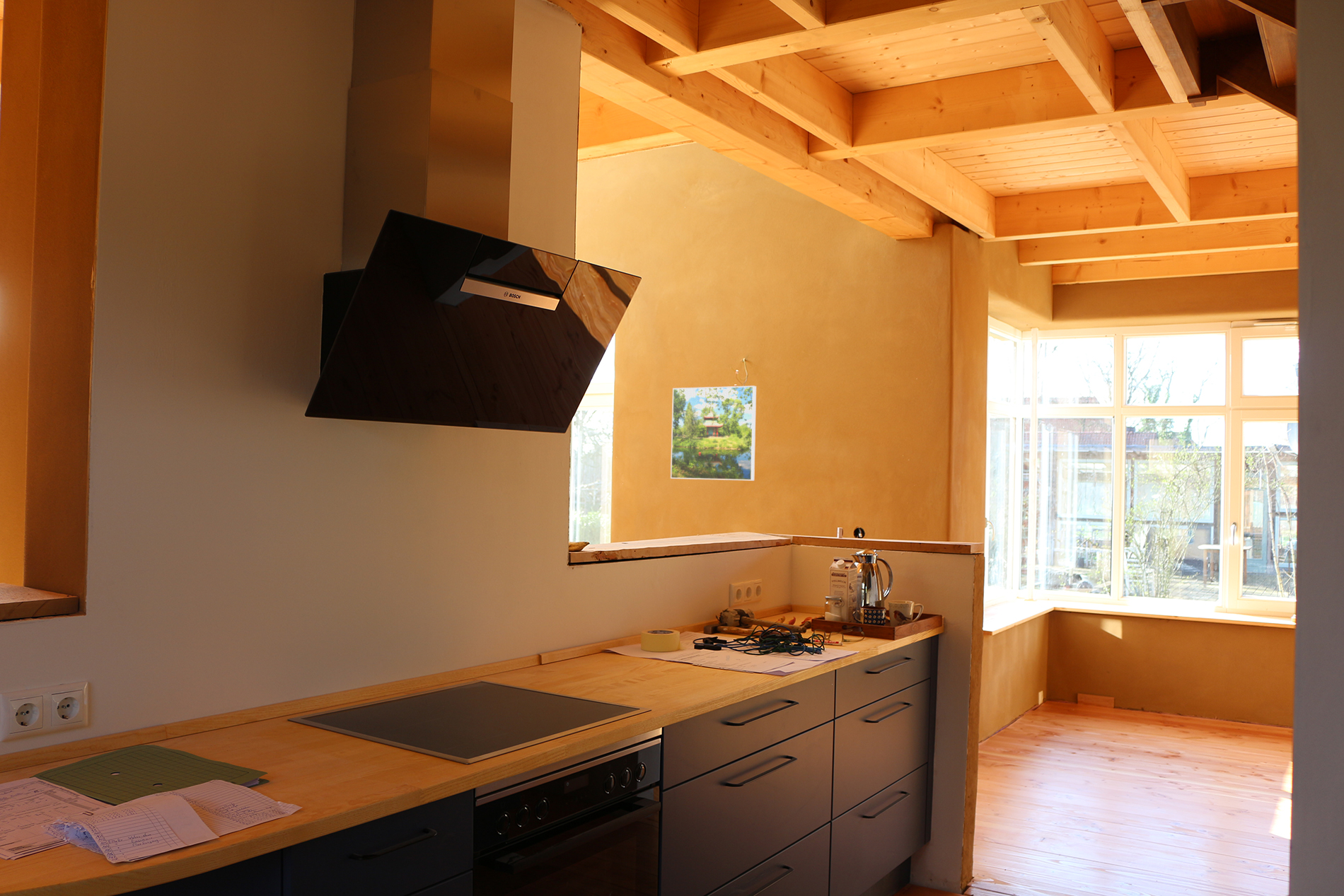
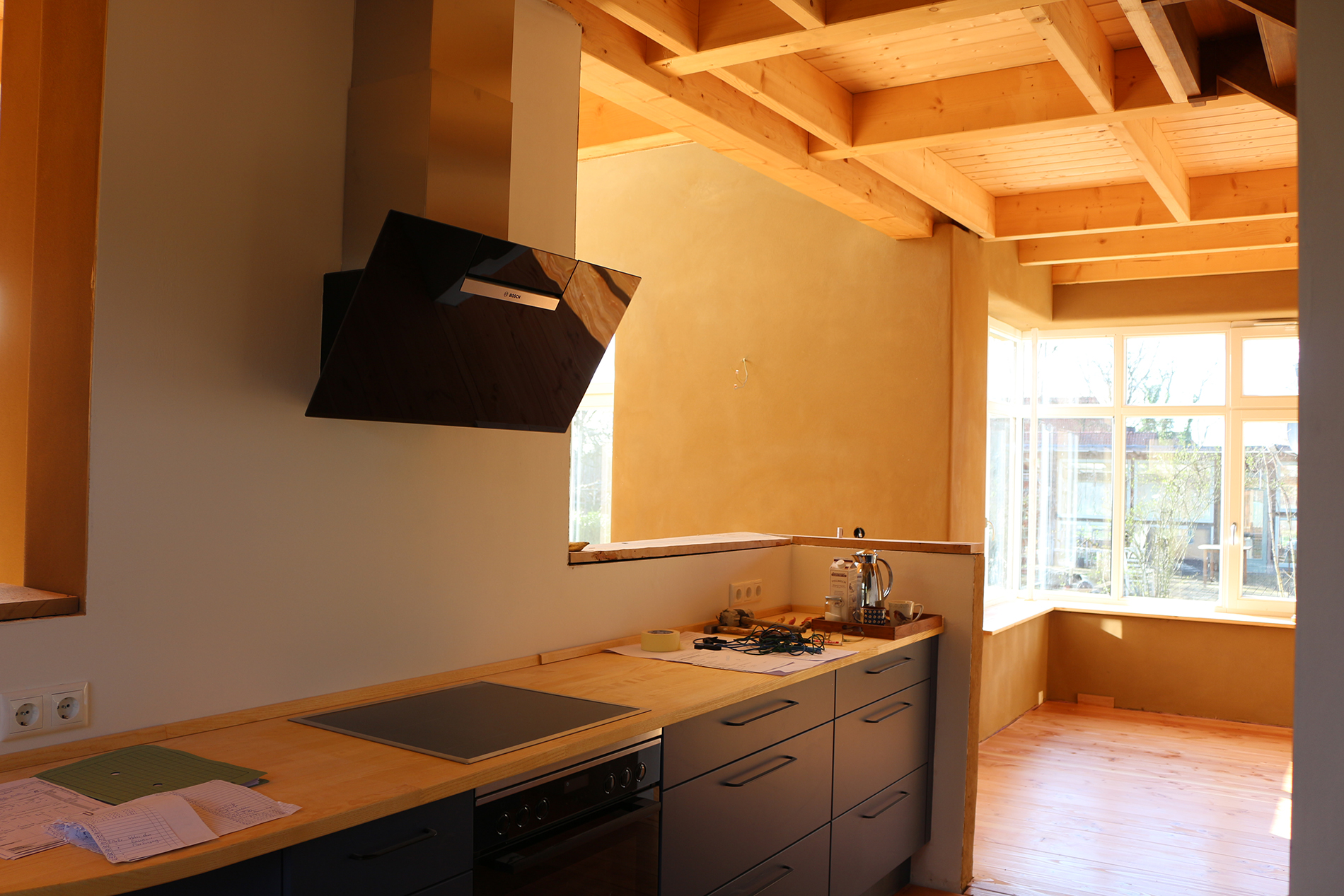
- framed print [670,385,757,482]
